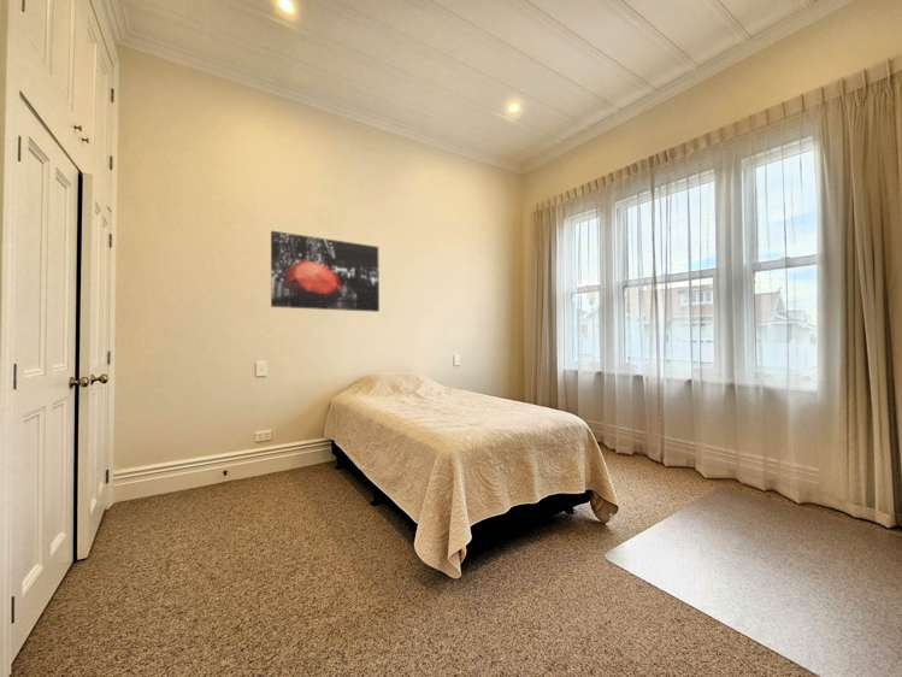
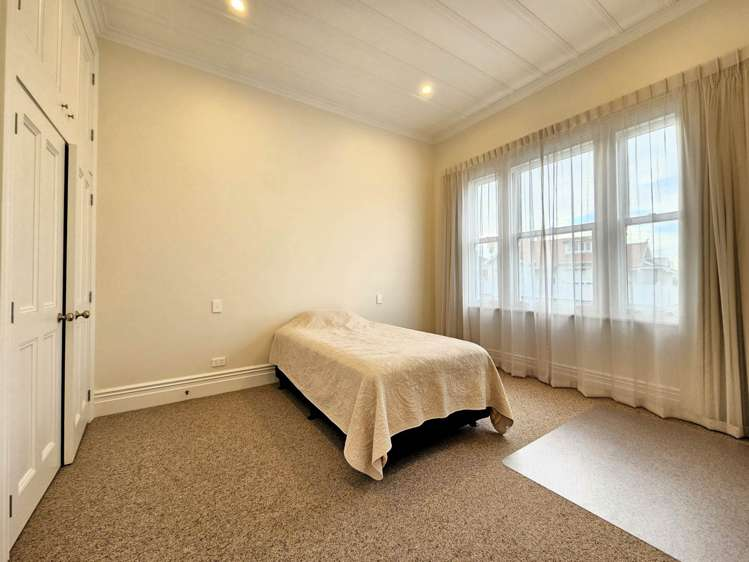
- wall art [270,230,381,313]
